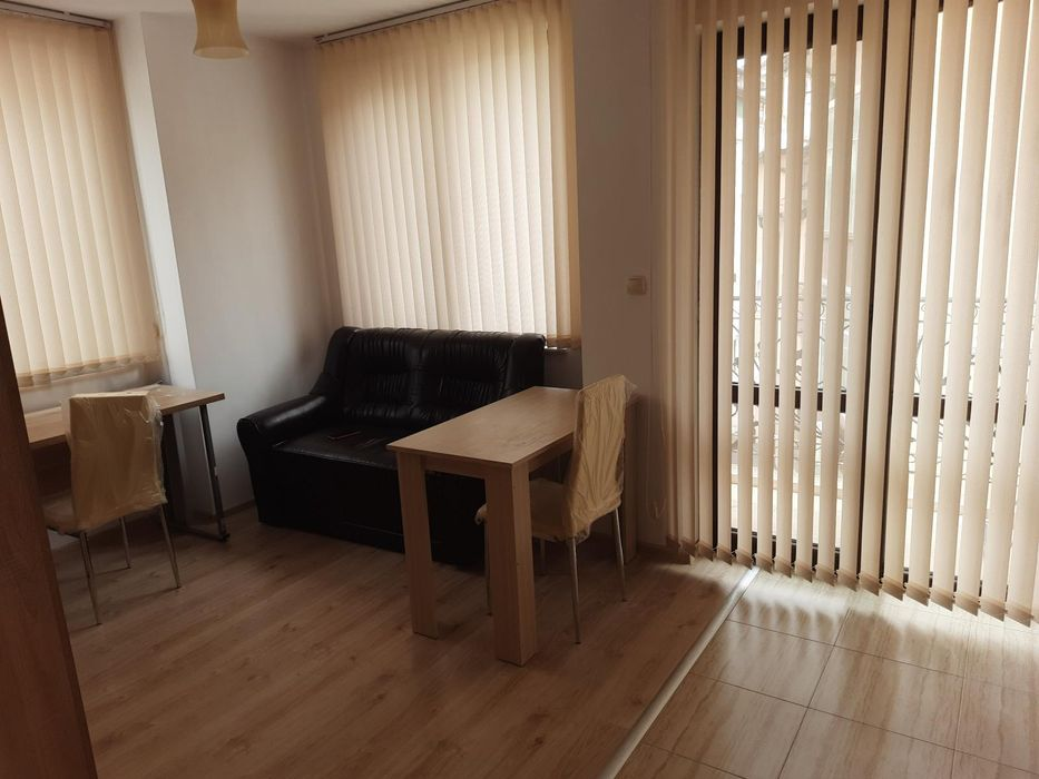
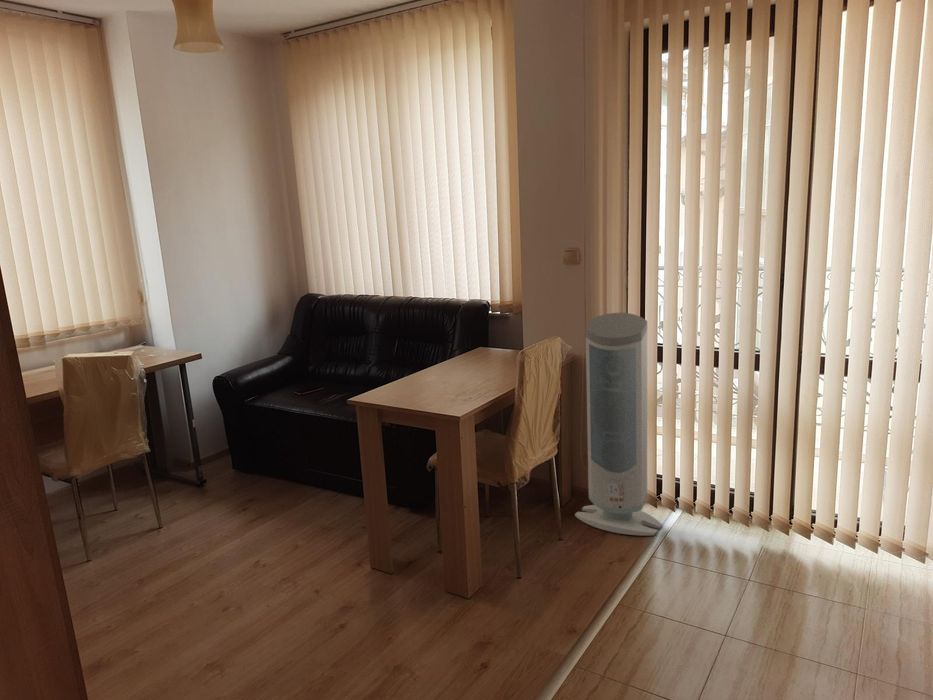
+ air purifier [574,312,663,537]
